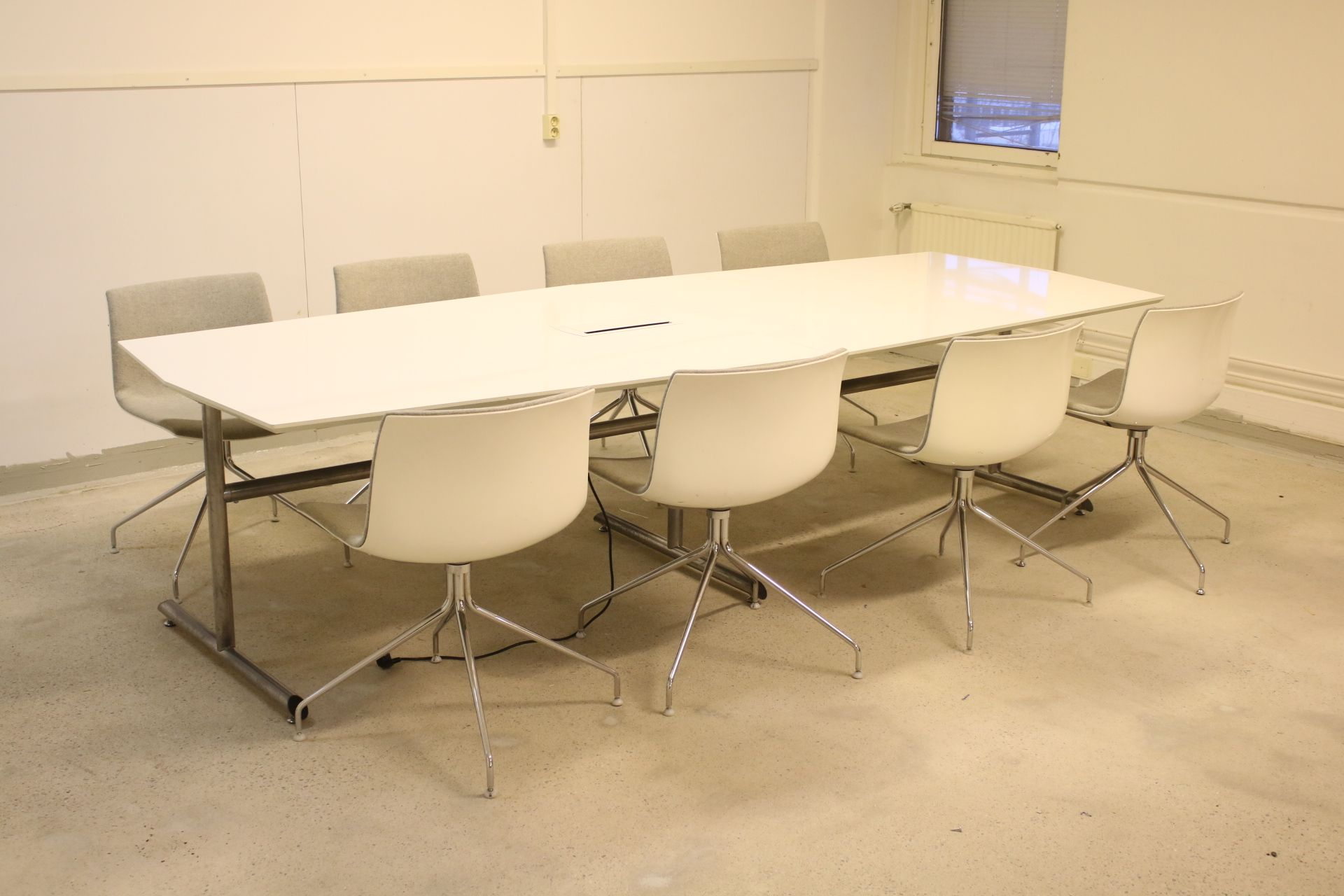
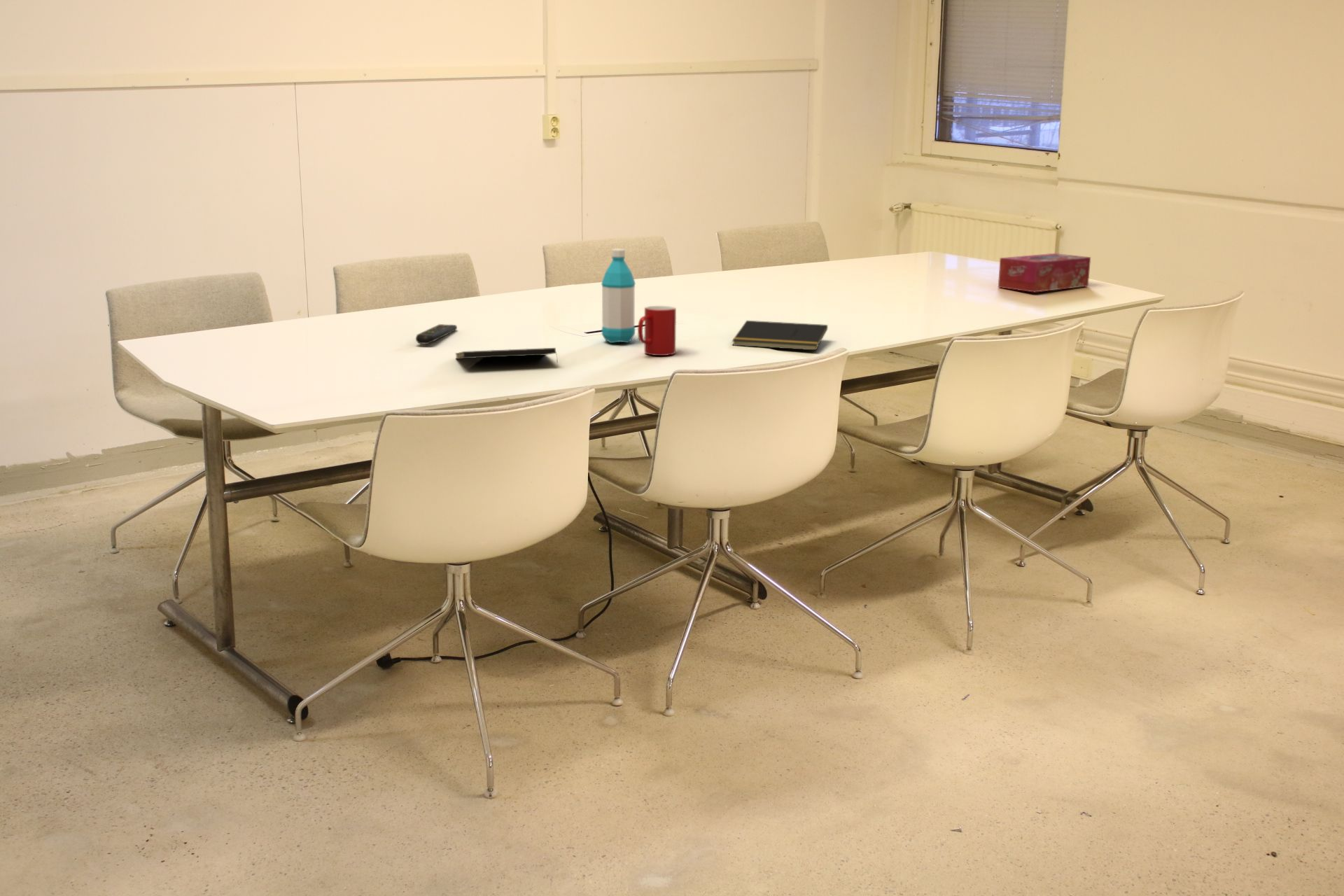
+ water bottle [601,248,636,344]
+ remote control [415,323,458,345]
+ notepad [454,347,559,366]
+ tissue box [998,253,1091,293]
+ notepad [731,320,828,351]
+ cup [637,305,677,356]
